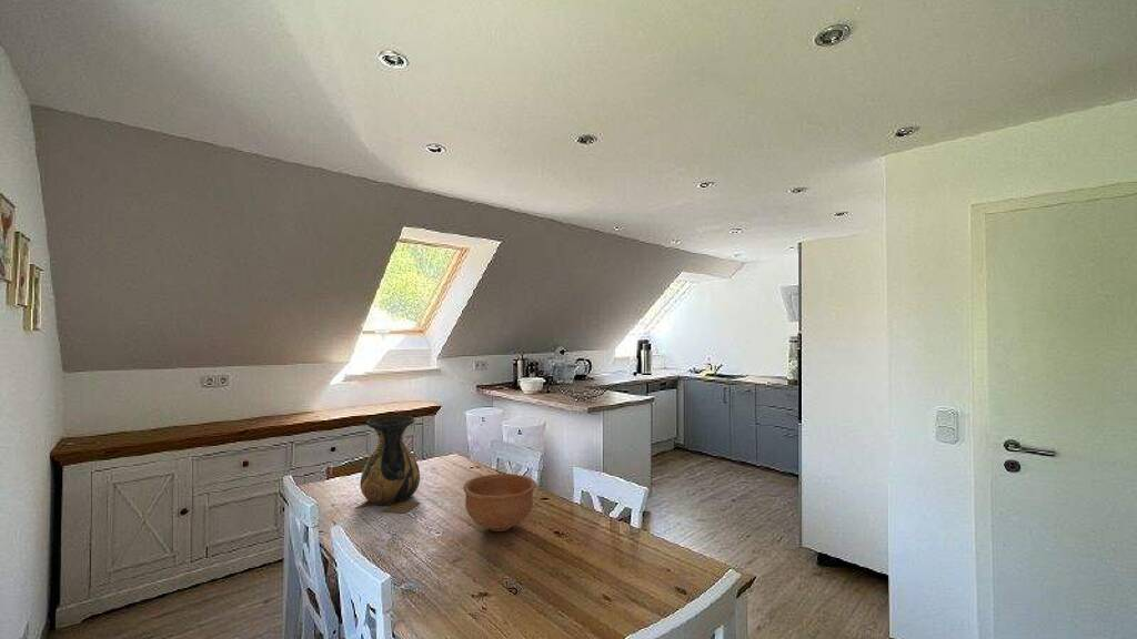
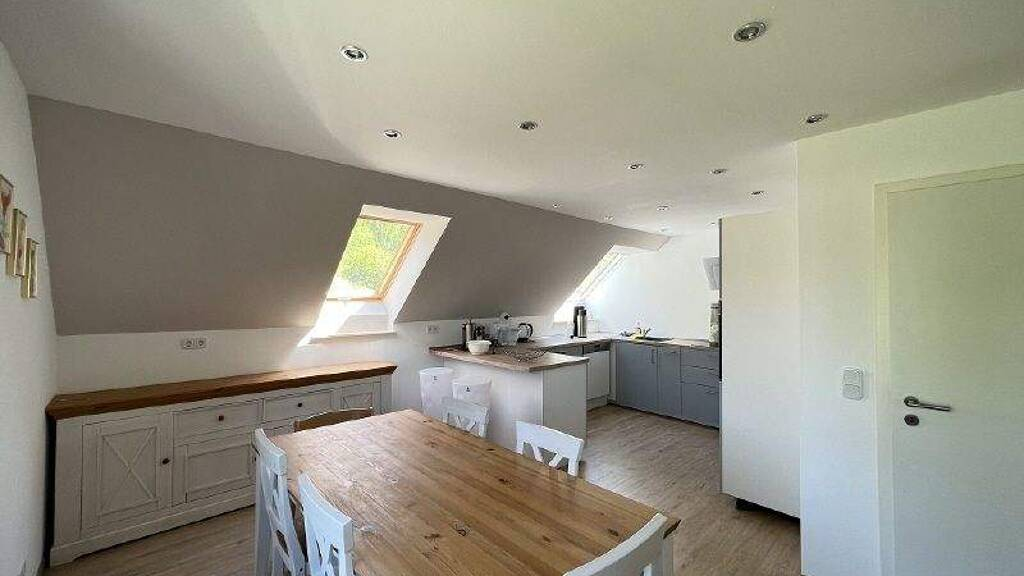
- vase [353,415,421,514]
- bowl [462,473,537,532]
